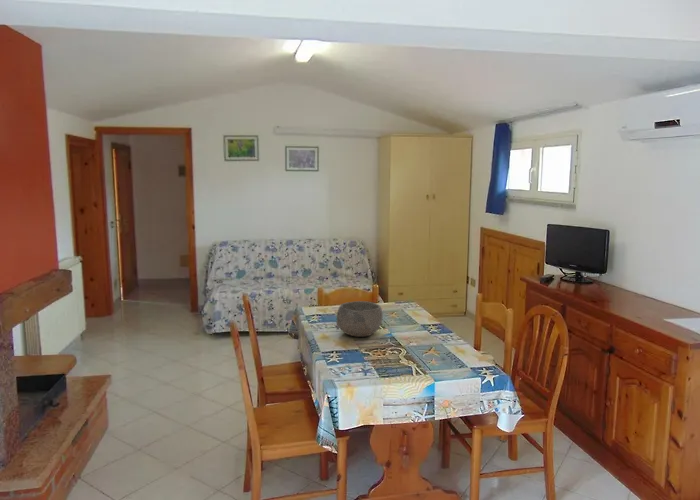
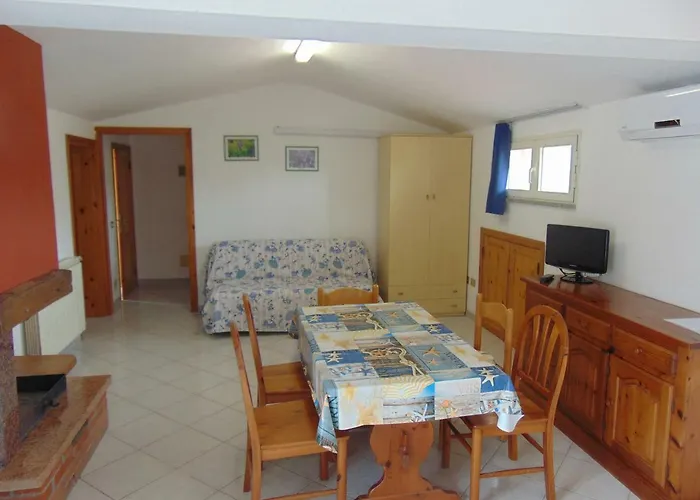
- bowl [336,300,384,338]
